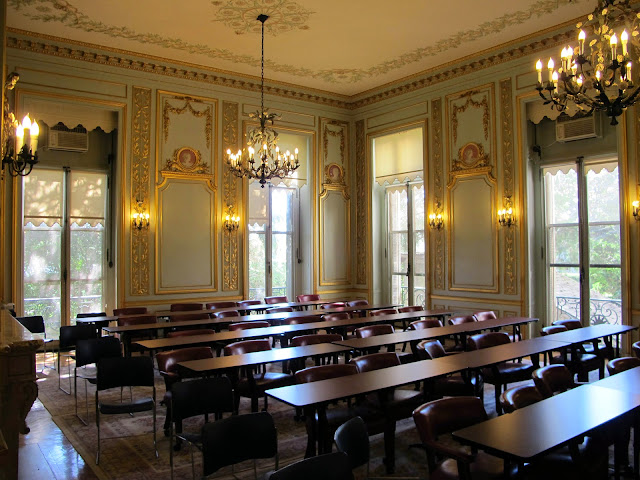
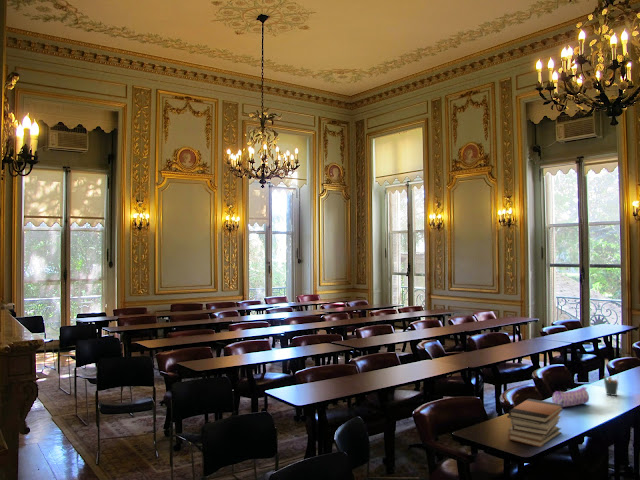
+ pencil case [551,386,590,408]
+ book stack [506,398,565,448]
+ pen holder [602,374,620,397]
